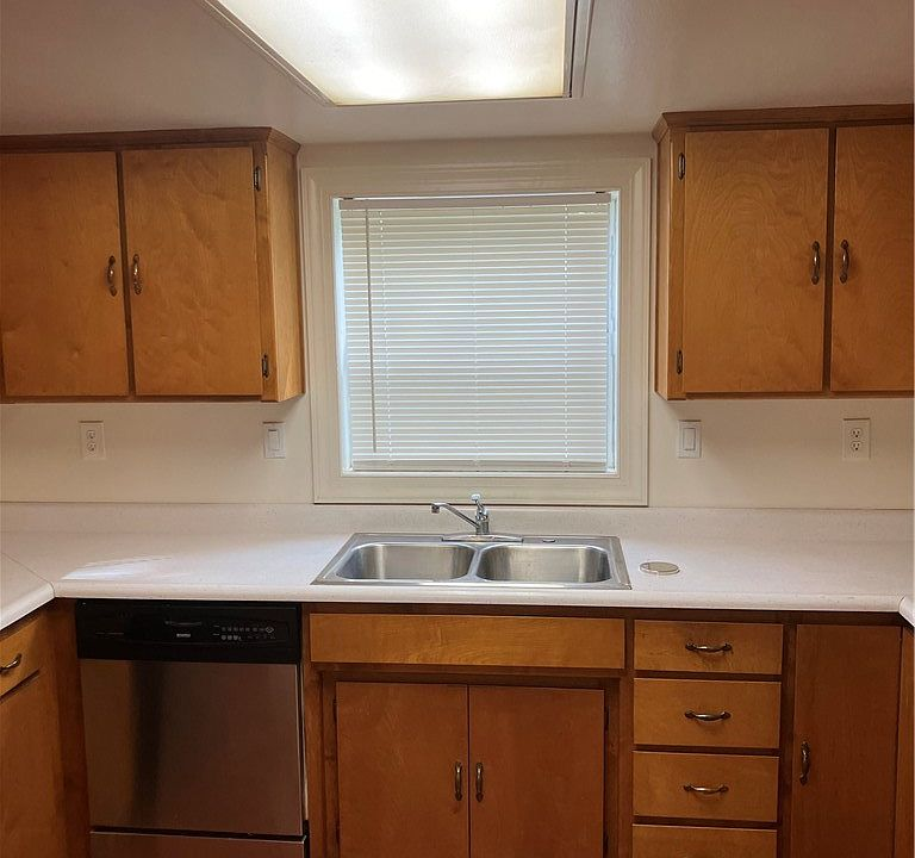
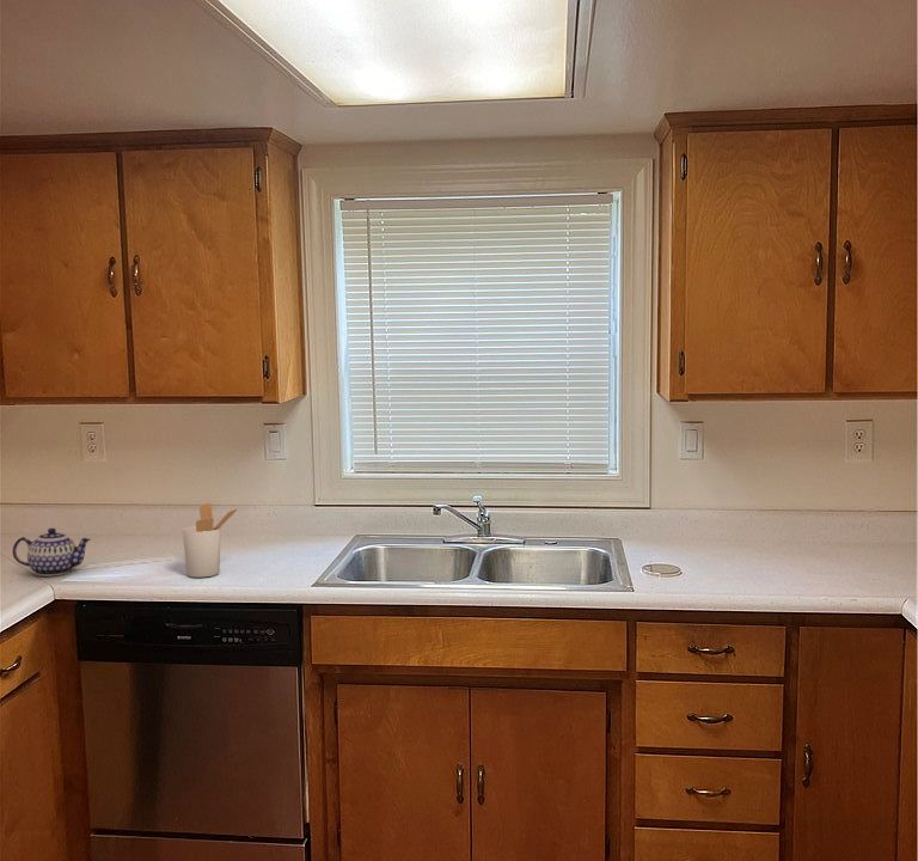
+ utensil holder [182,502,240,579]
+ teapot [12,527,92,578]
